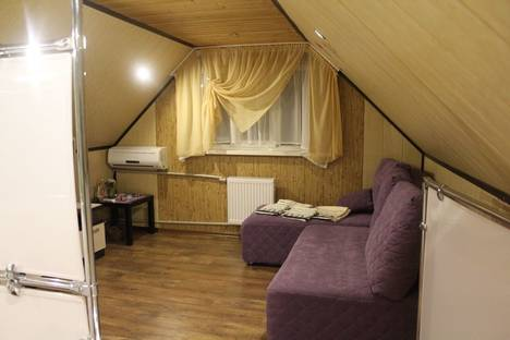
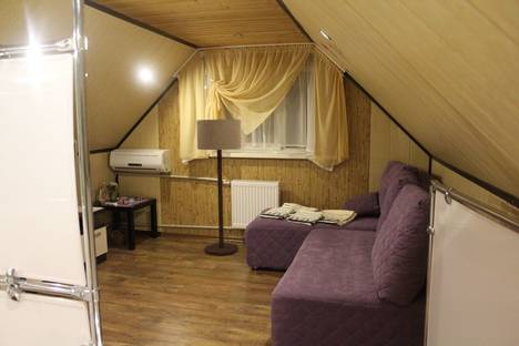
+ floor lamp [195,119,242,256]
